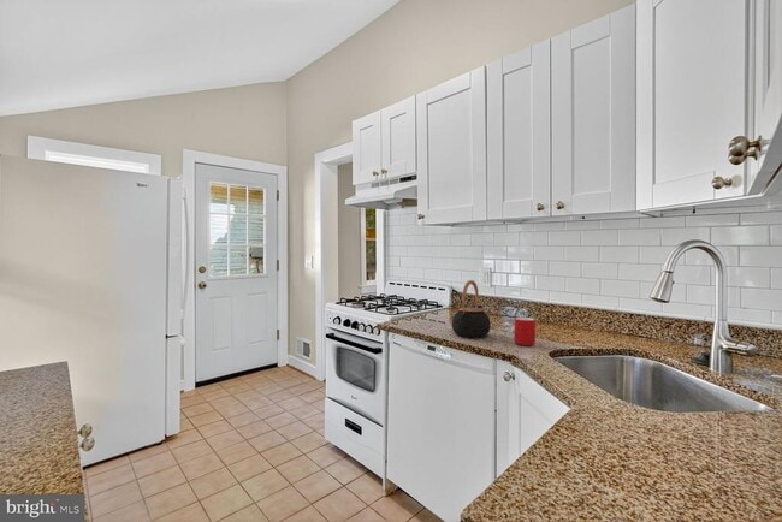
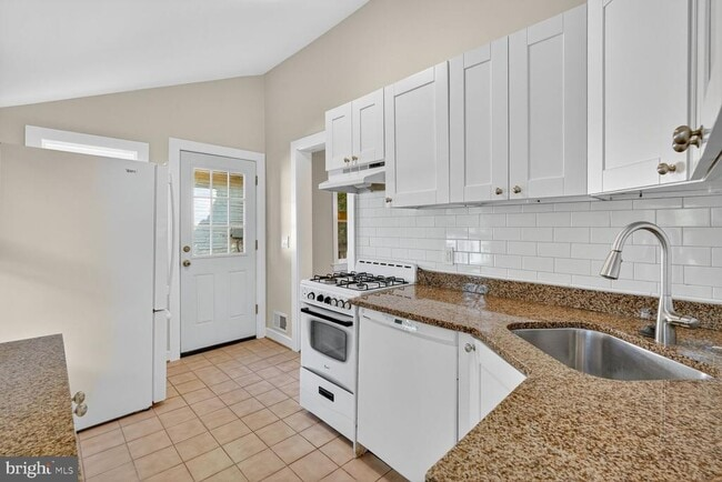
- teapot [451,279,492,339]
- cup [514,316,537,346]
